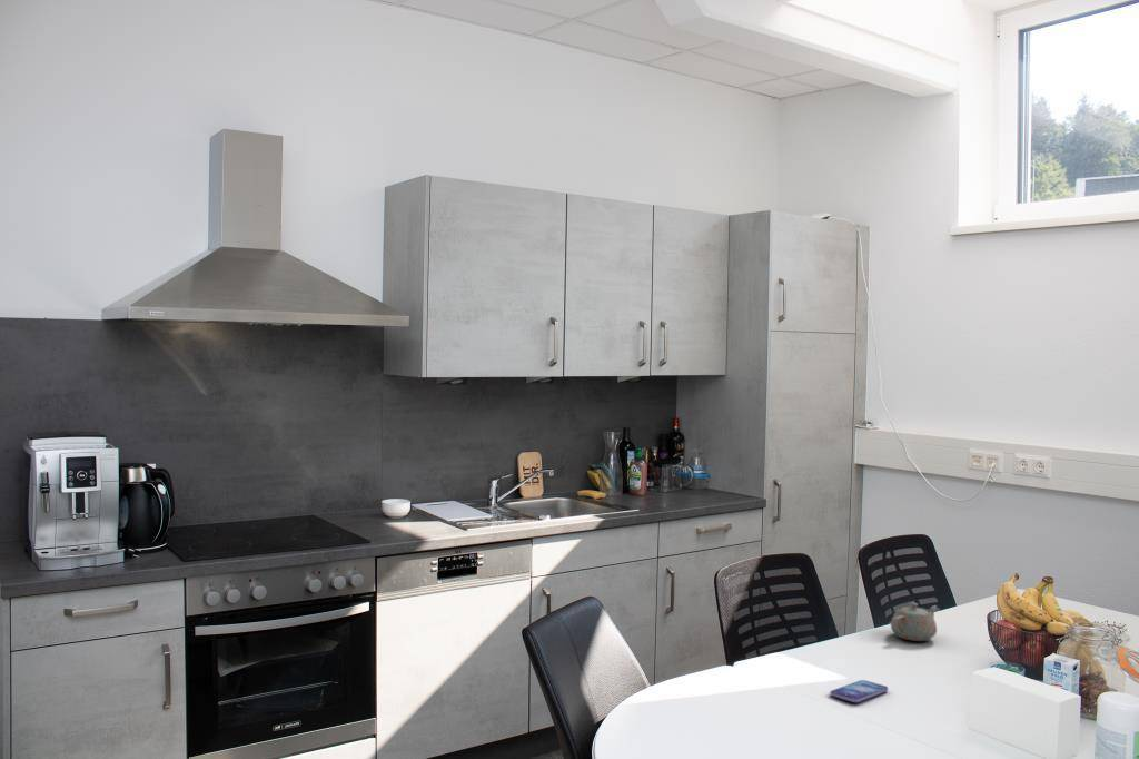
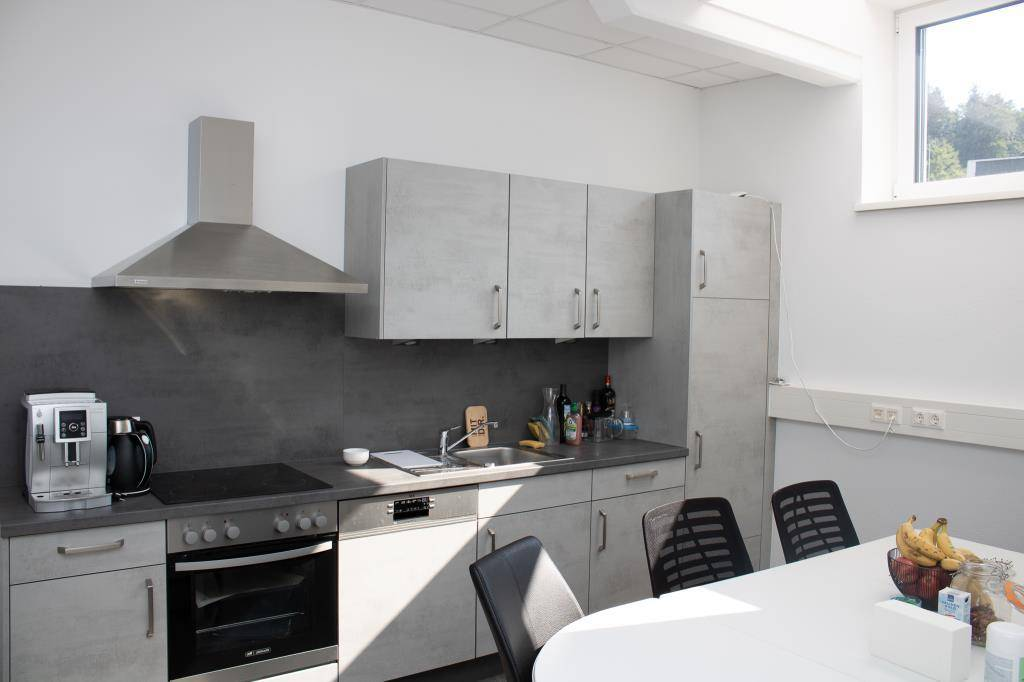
- smartphone [829,679,889,703]
- teapot [890,602,938,642]
